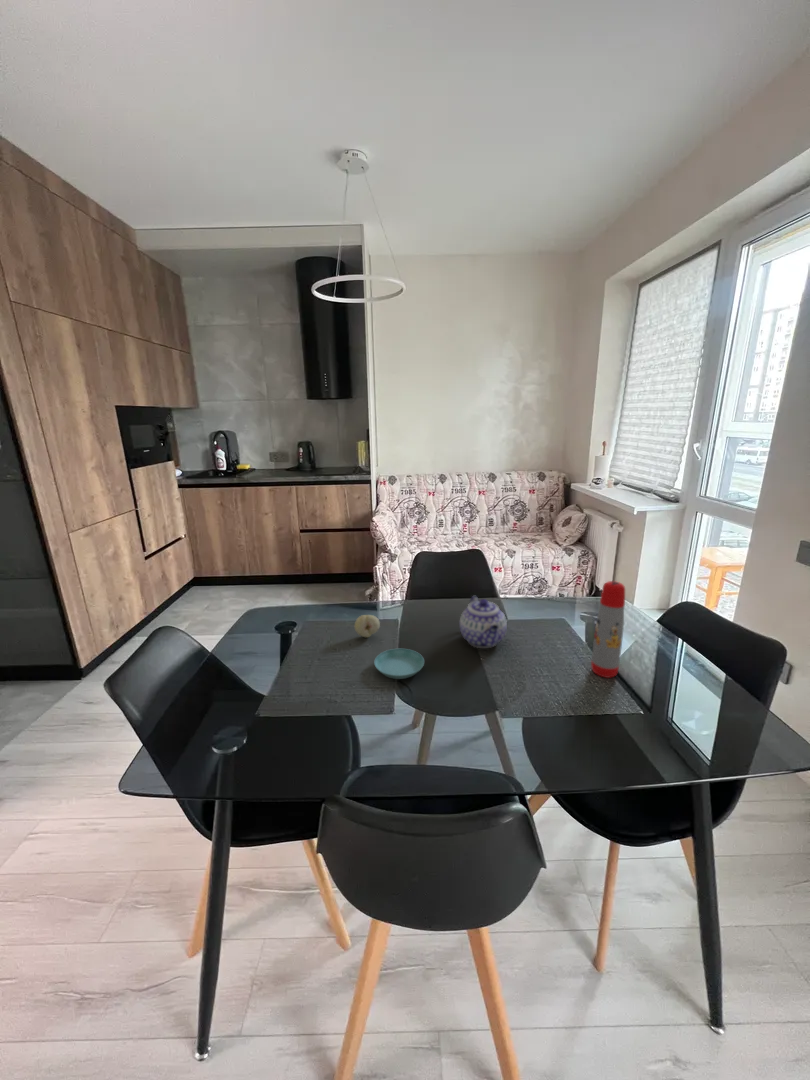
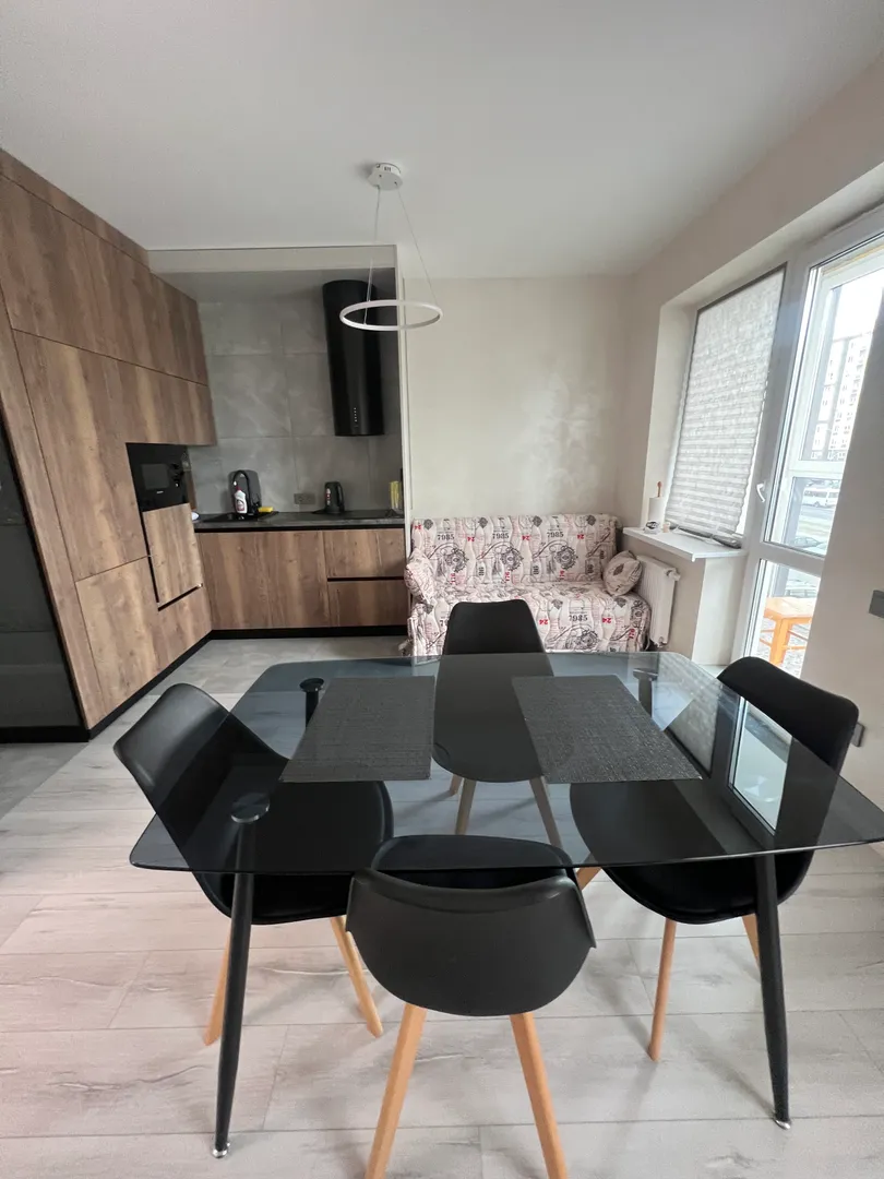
- water bottle [590,580,626,679]
- fruit [354,614,381,638]
- teapot [459,595,508,649]
- saucer [373,648,425,680]
